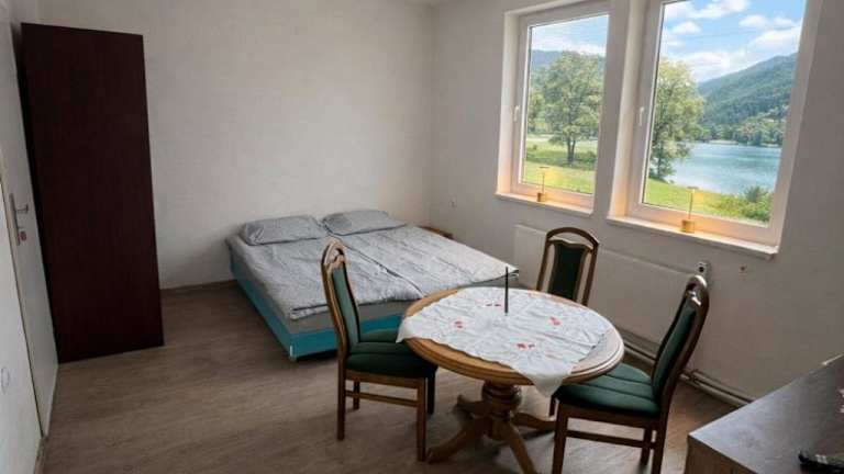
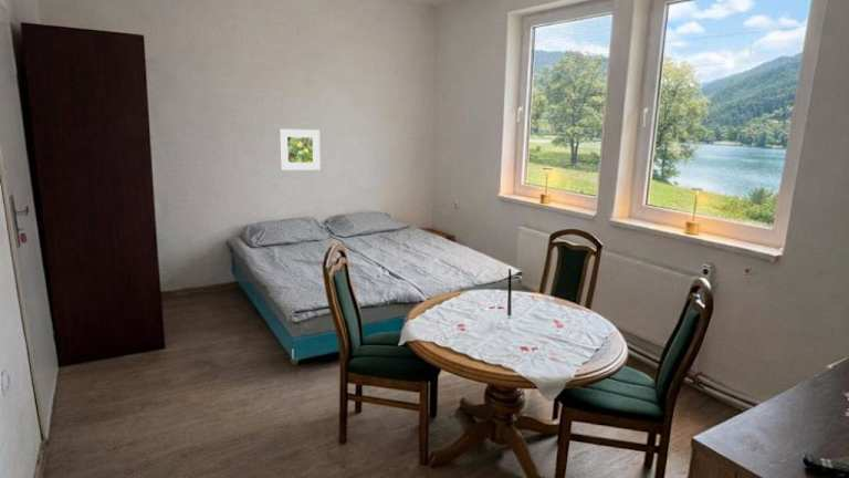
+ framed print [279,128,322,172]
